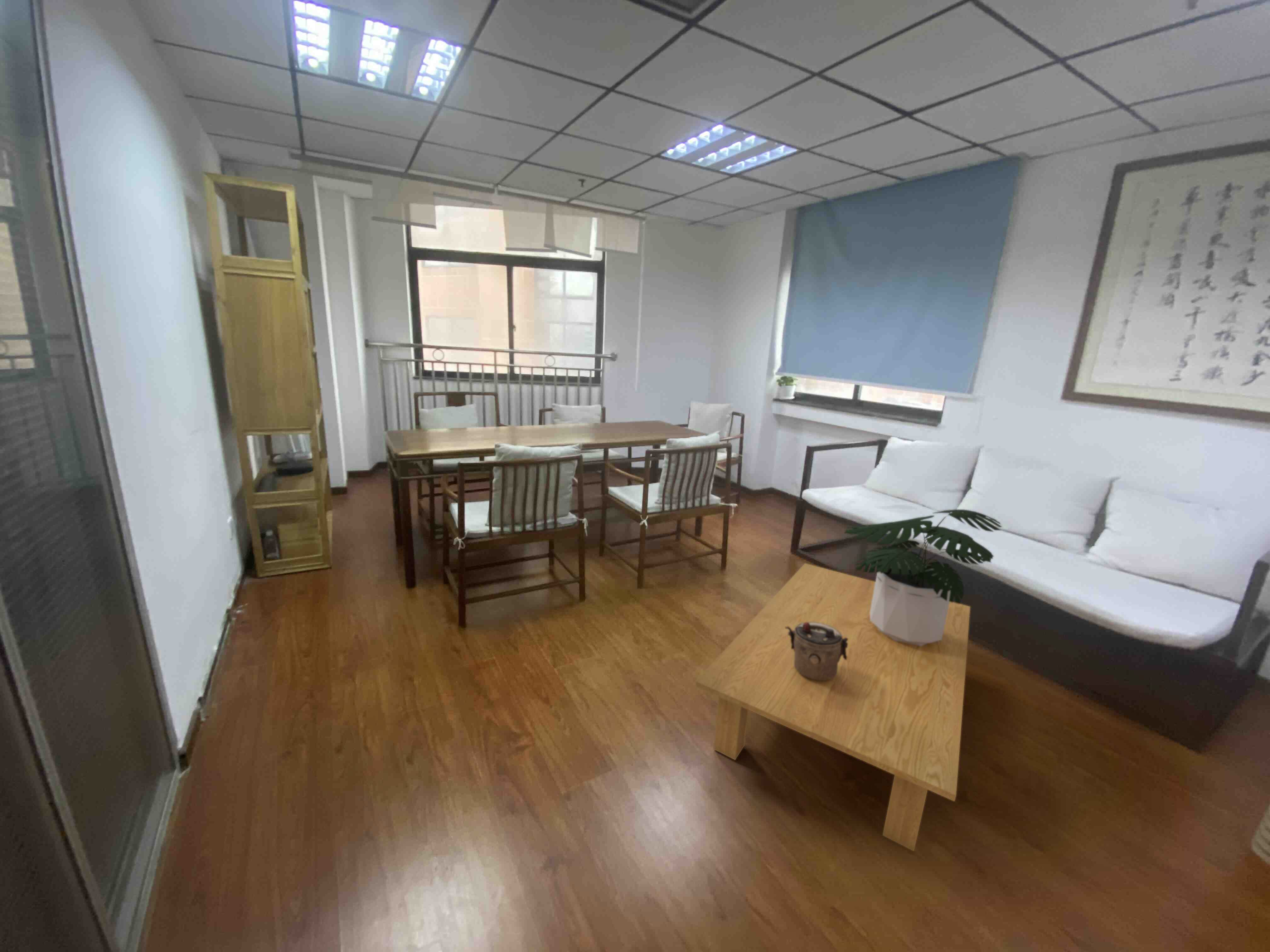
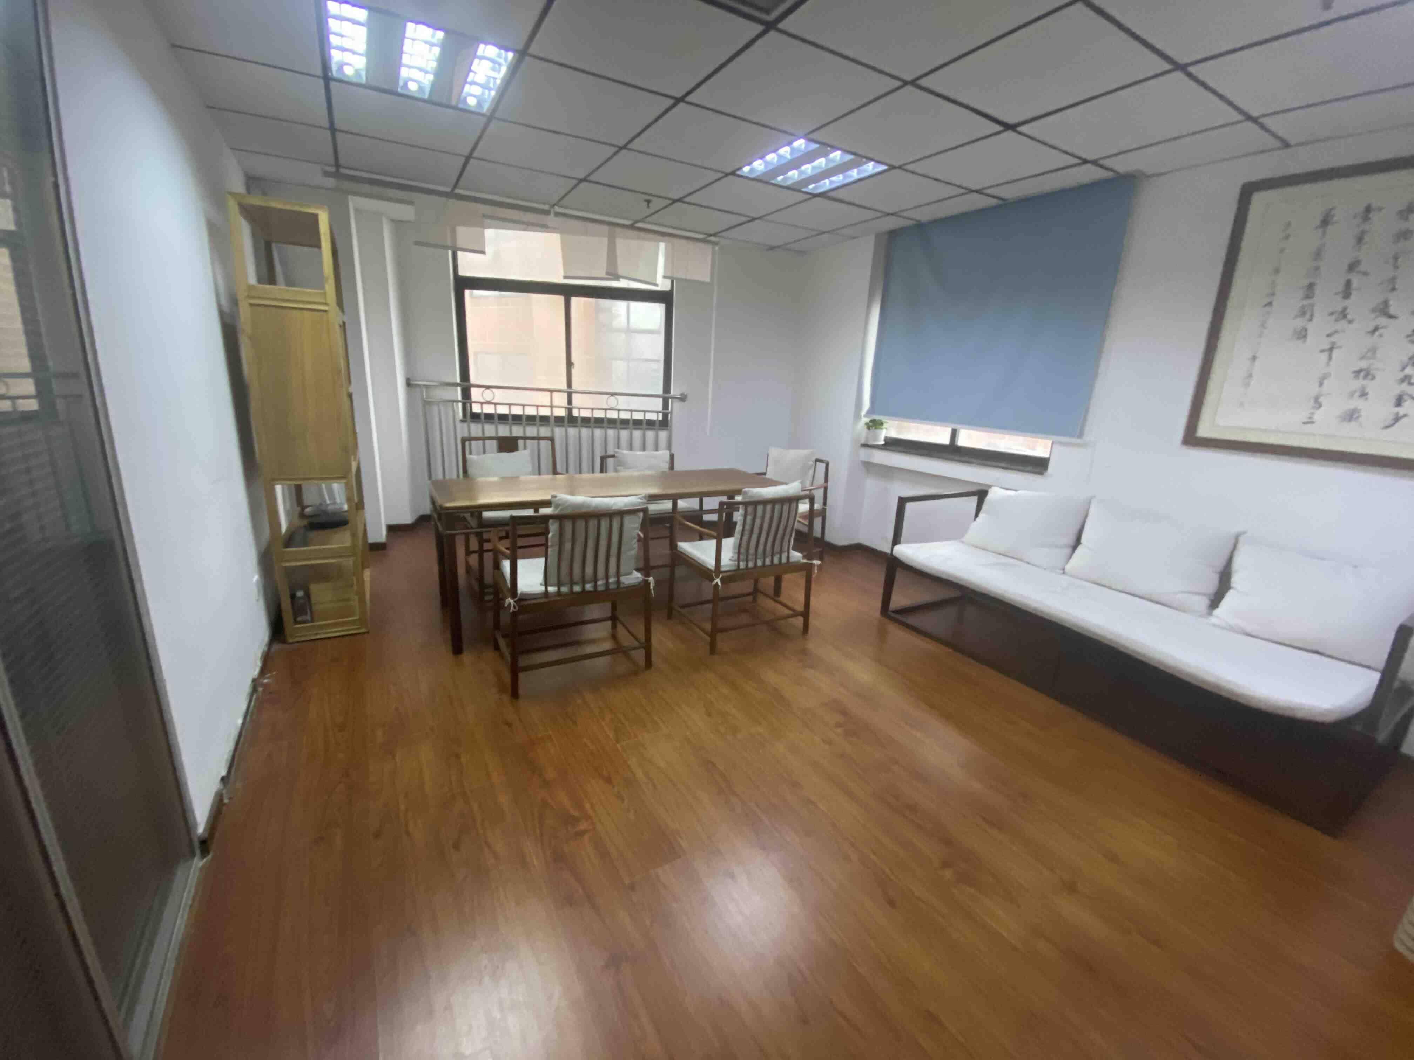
- coffee table [695,563,971,852]
- teapot [785,622,848,680]
- potted plant [844,509,1003,646]
